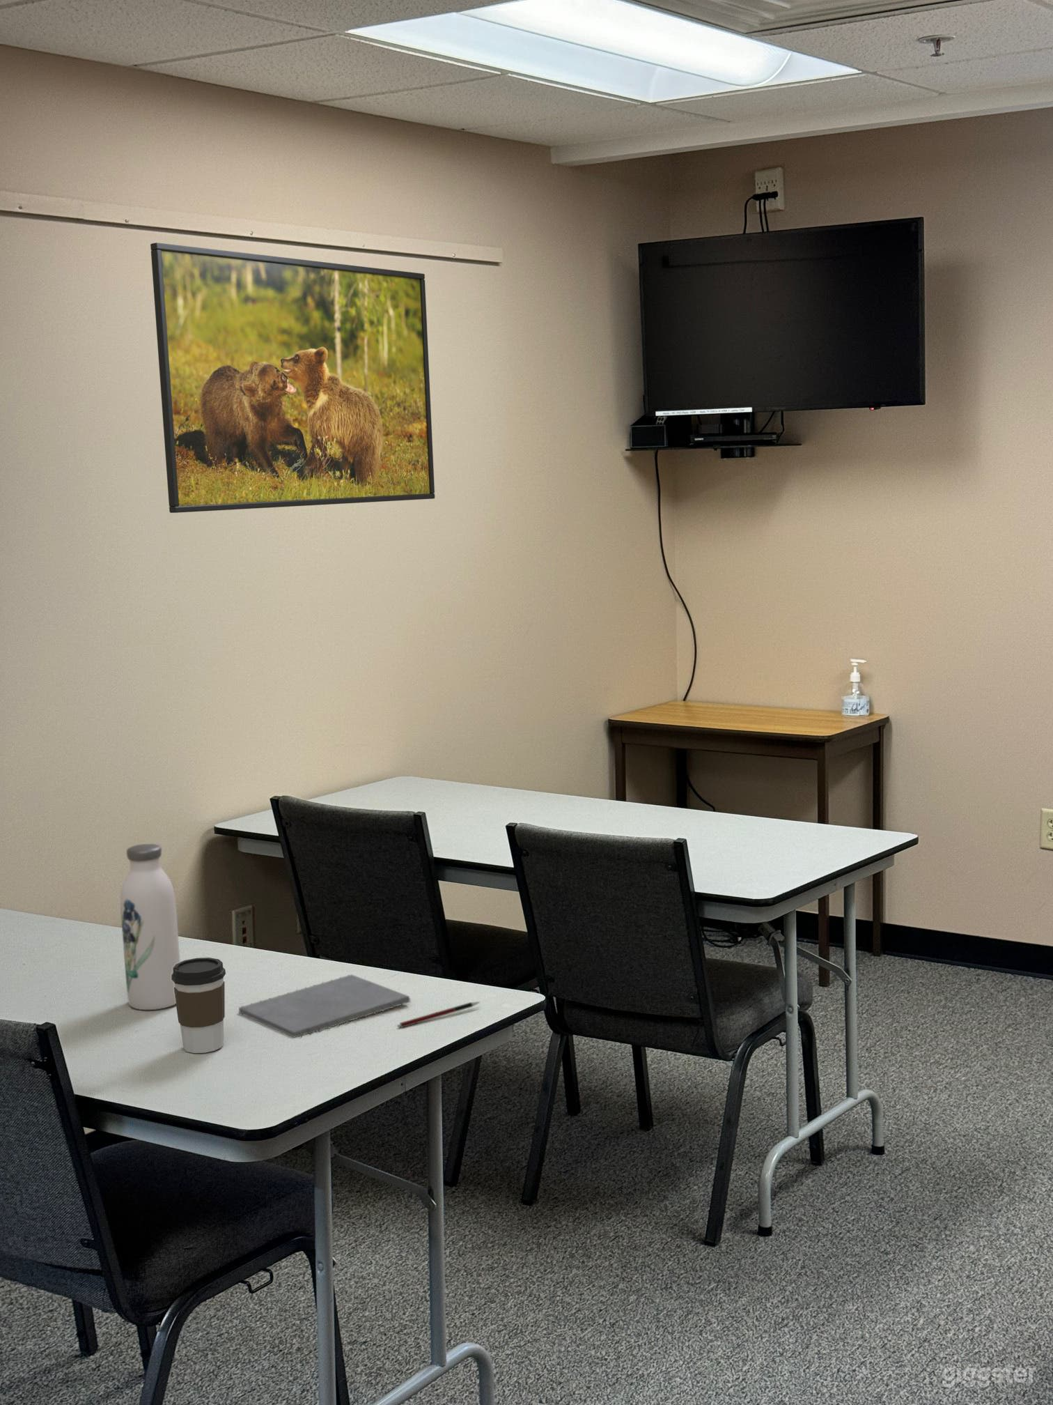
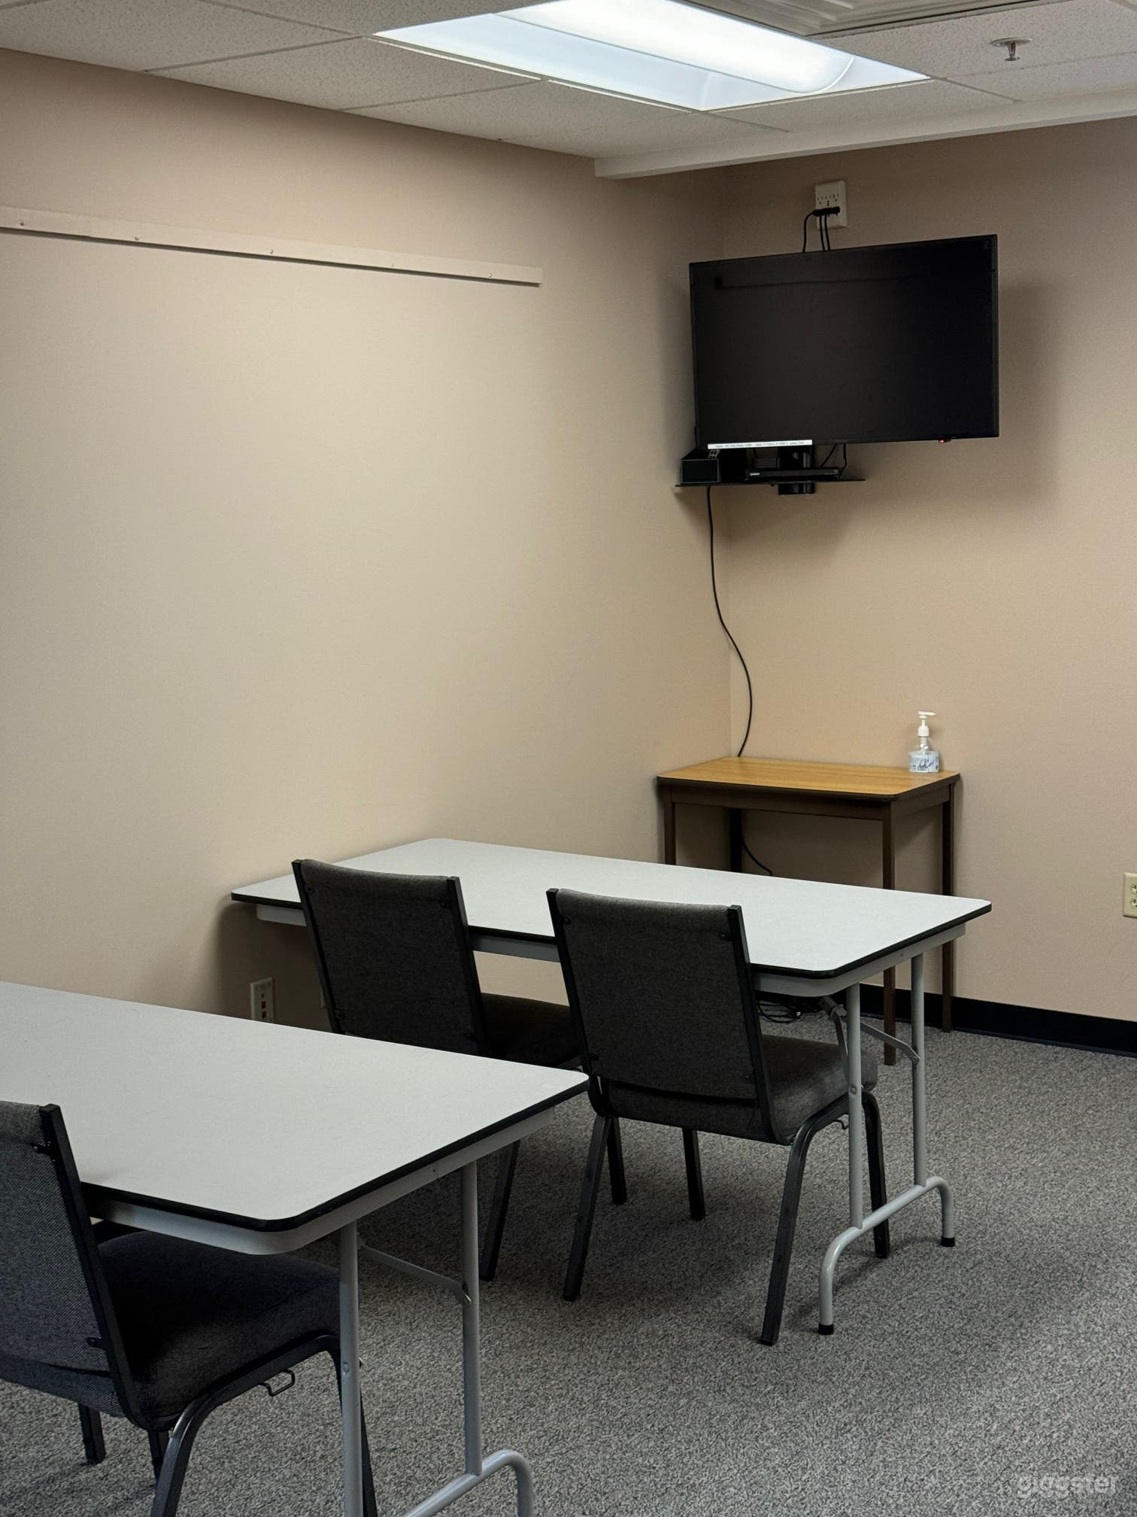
- coffee cup [171,957,227,1053]
- notepad [238,974,411,1038]
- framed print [149,242,436,513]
- water bottle [119,843,181,1010]
- pen [396,1001,480,1029]
